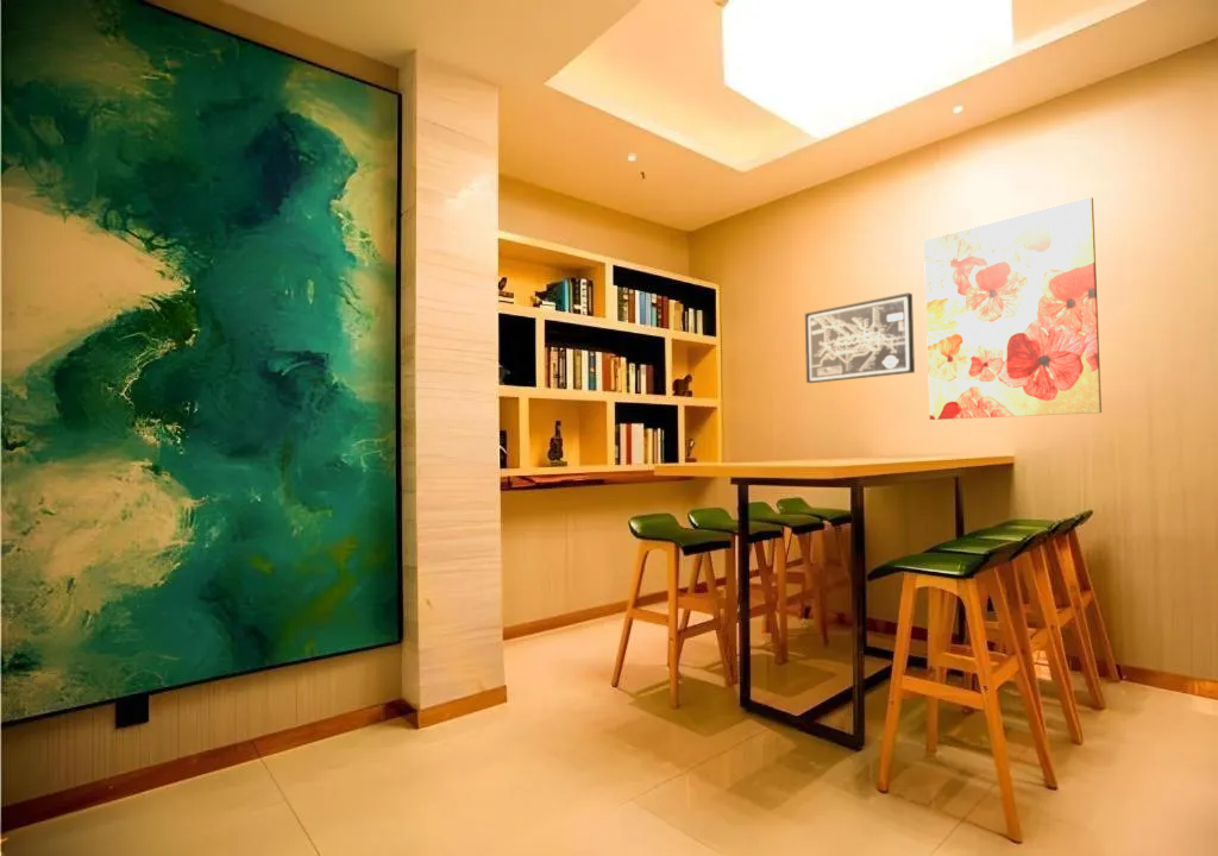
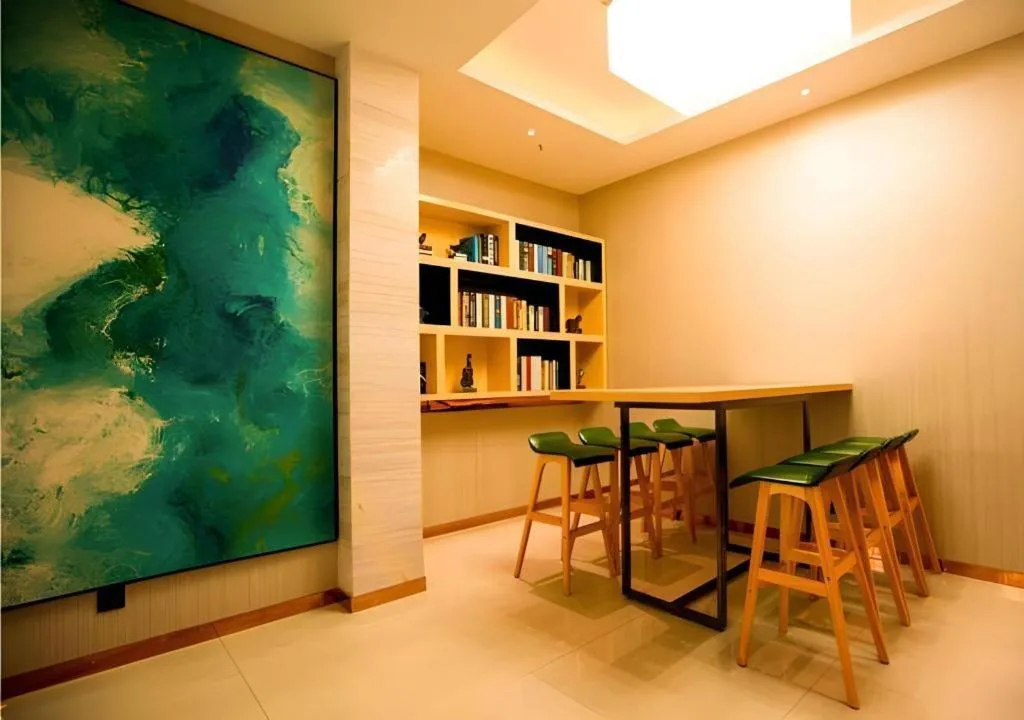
- wall art [923,196,1103,421]
- wall art [804,291,916,384]
